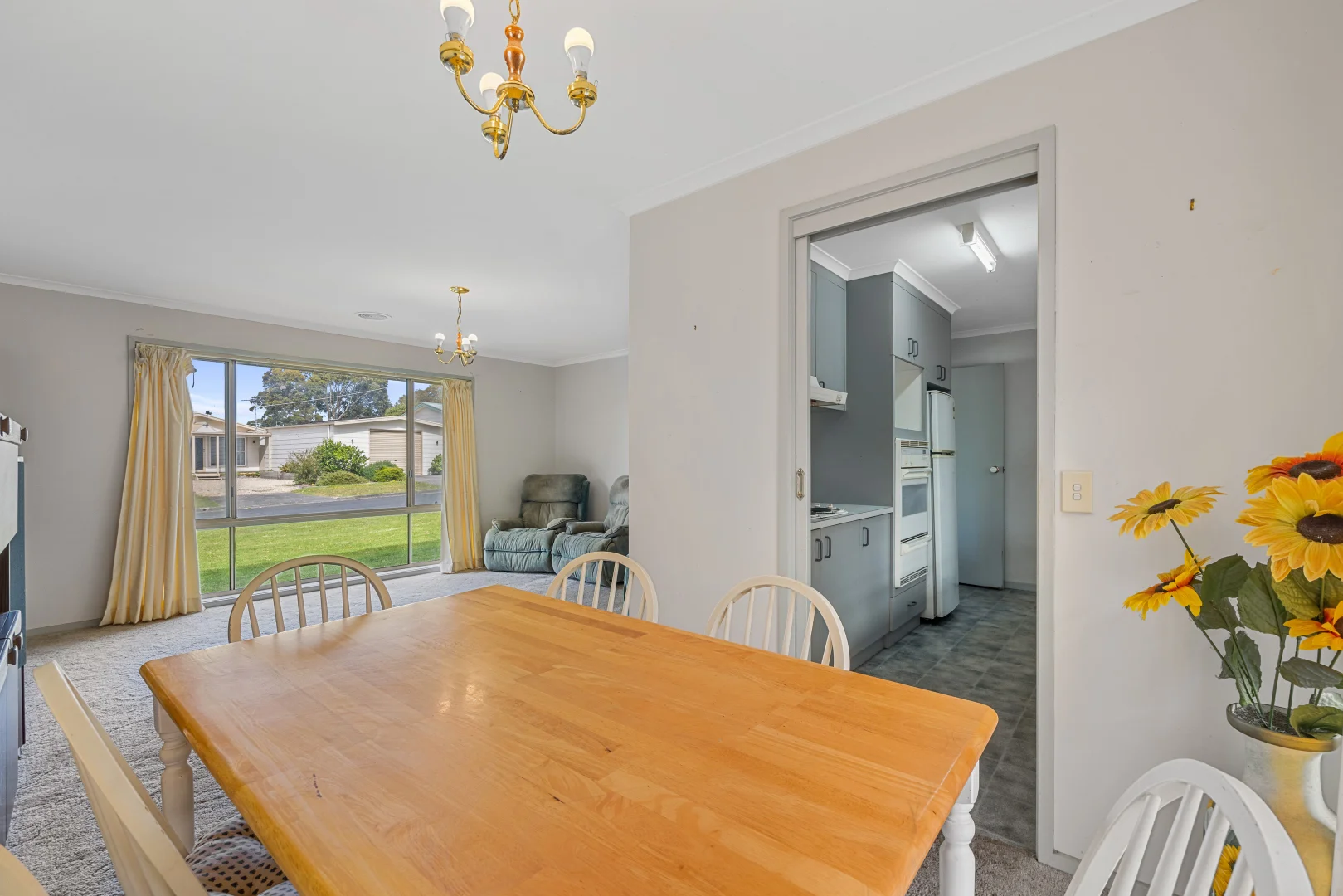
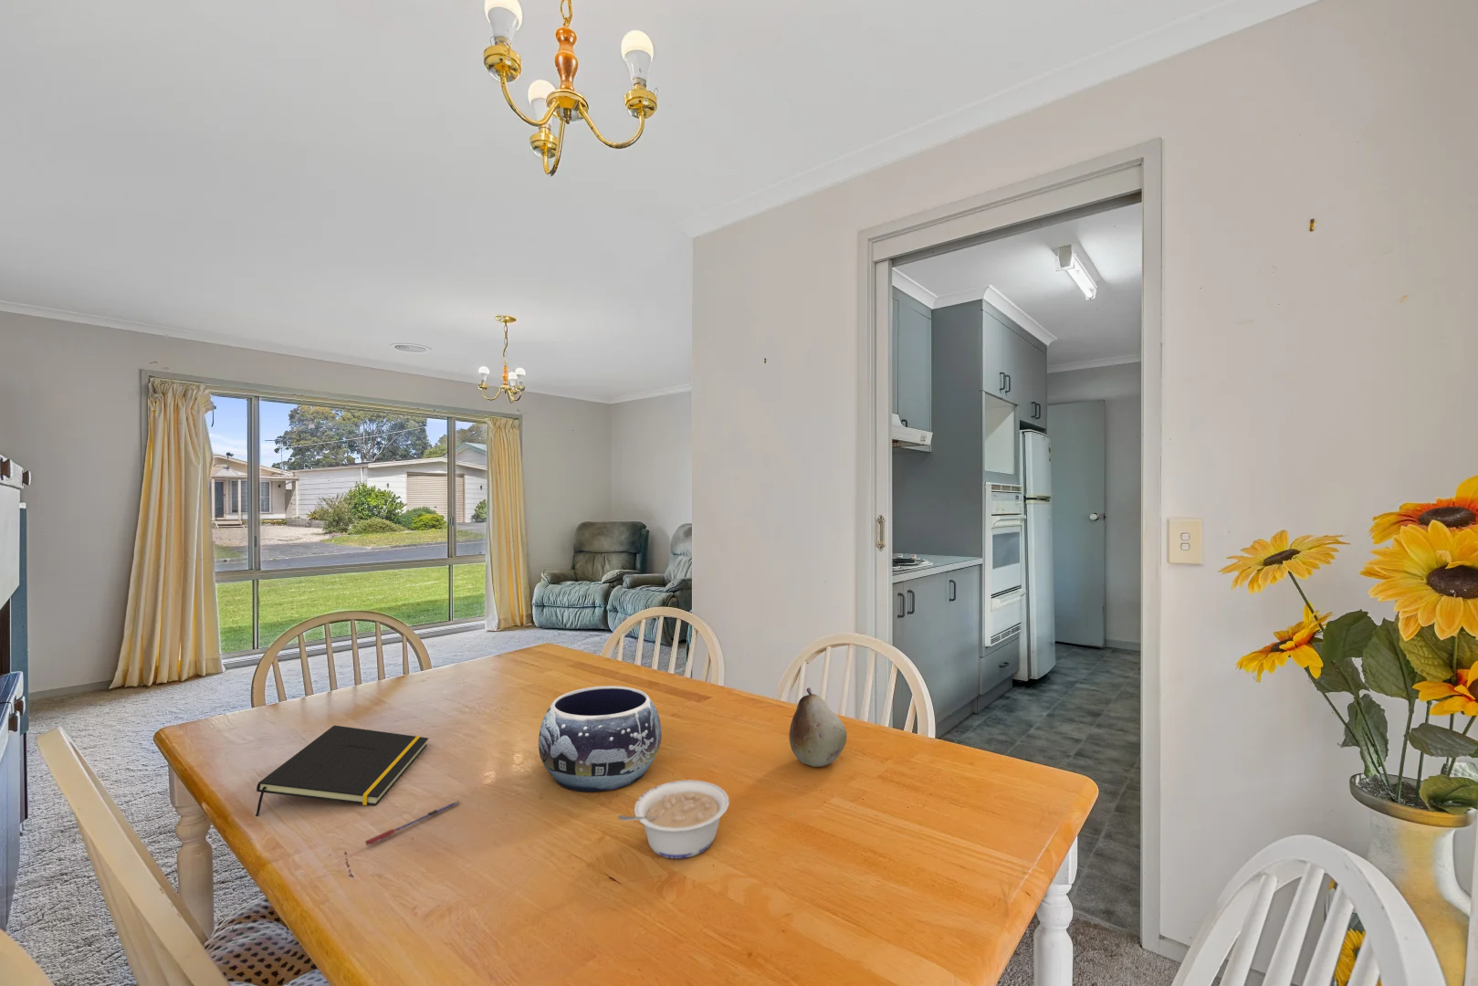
+ decorative bowl [538,684,661,792]
+ legume [616,780,731,861]
+ fruit [788,687,847,768]
+ notepad [254,725,429,818]
+ pen [364,801,460,846]
